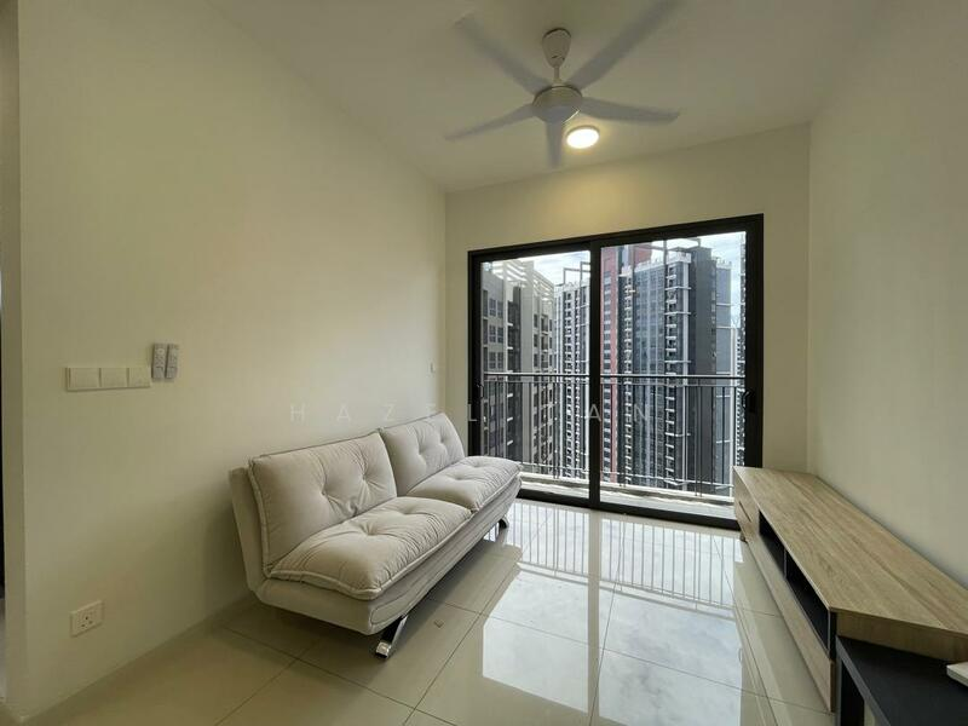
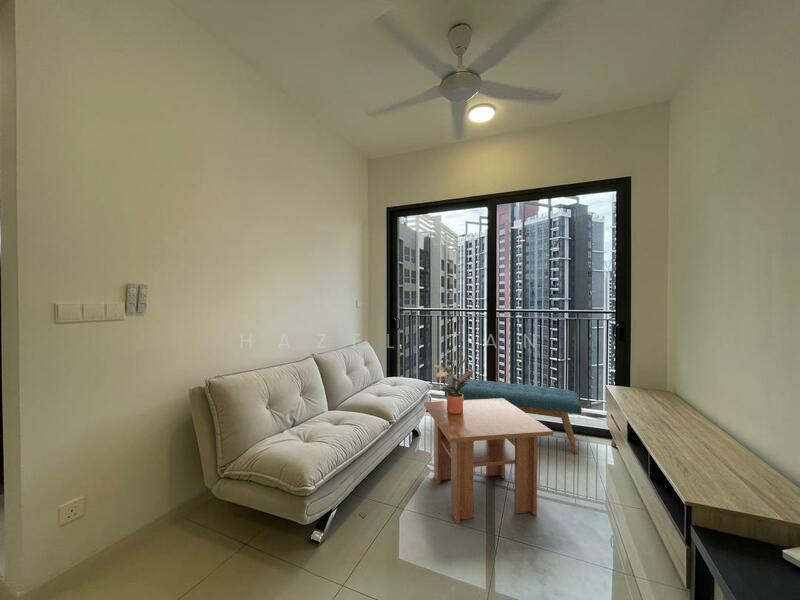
+ coffee table [423,398,554,525]
+ bench [444,378,583,455]
+ potted plant [432,357,475,414]
